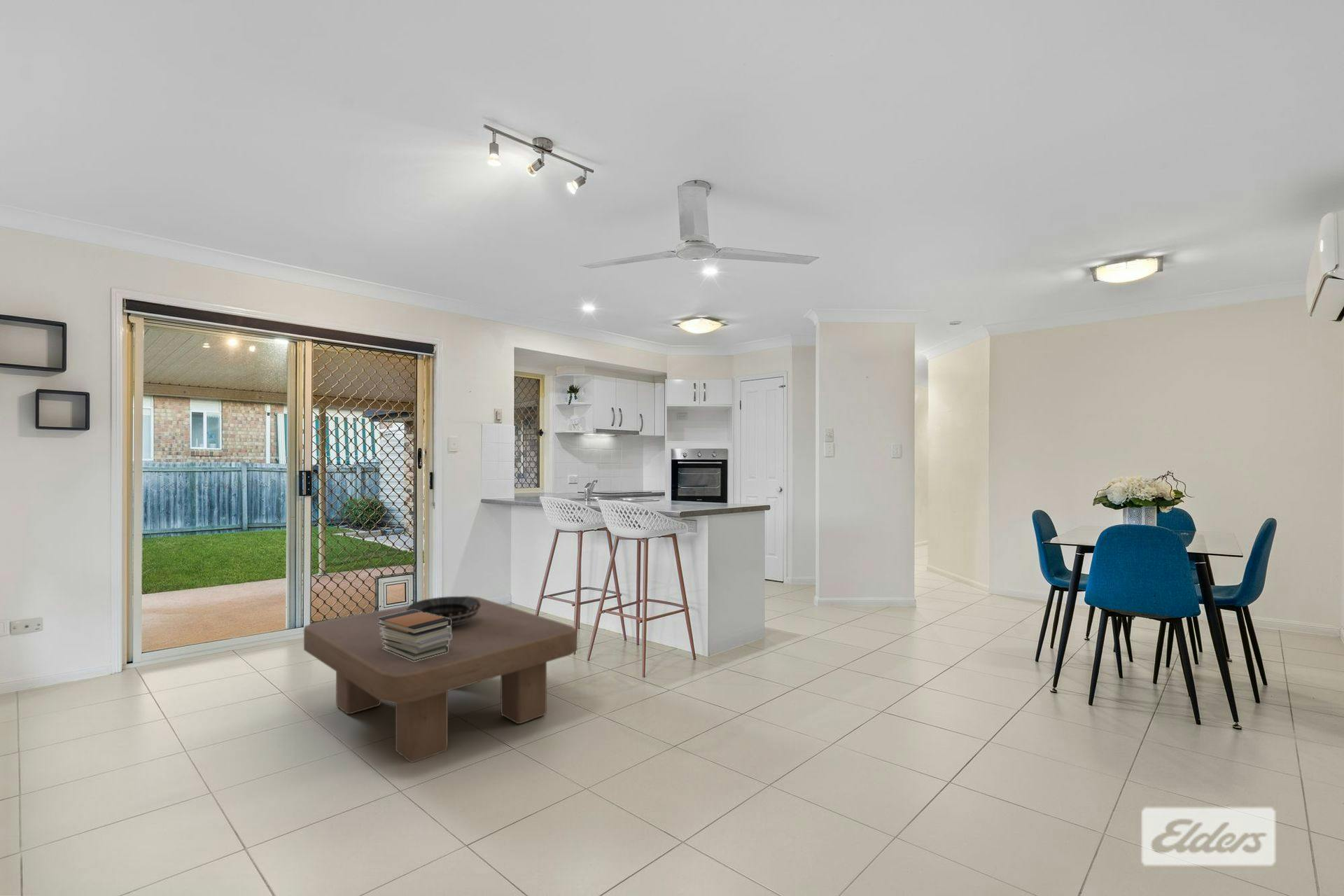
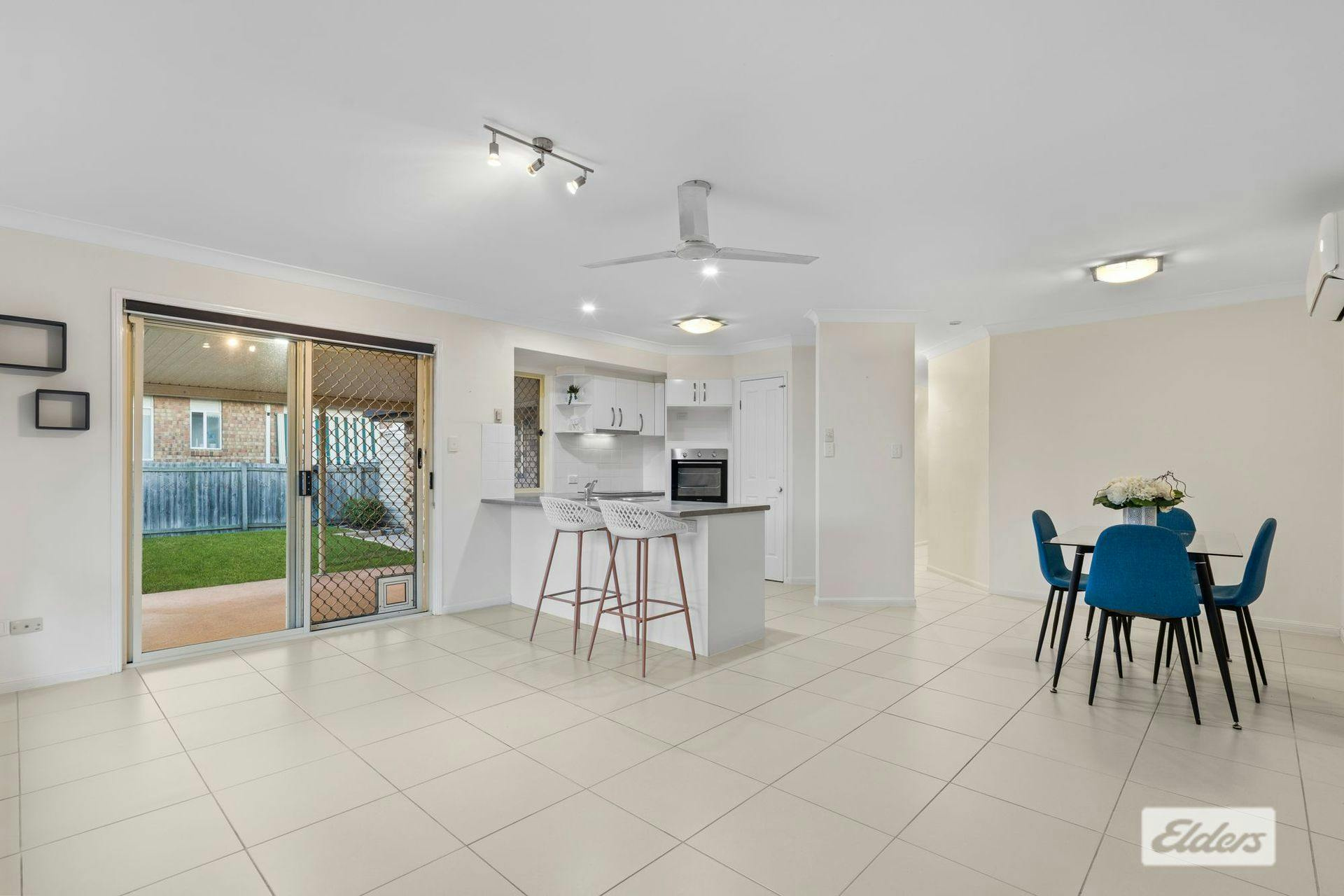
- book stack [378,610,451,661]
- decorative bowl [407,596,481,626]
- coffee table [303,595,578,764]
